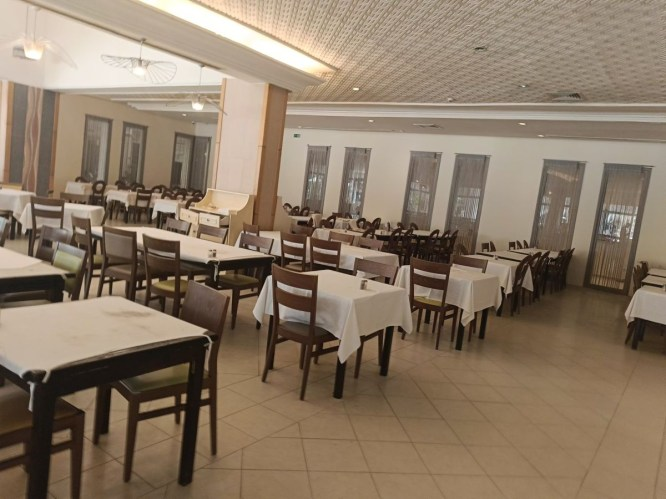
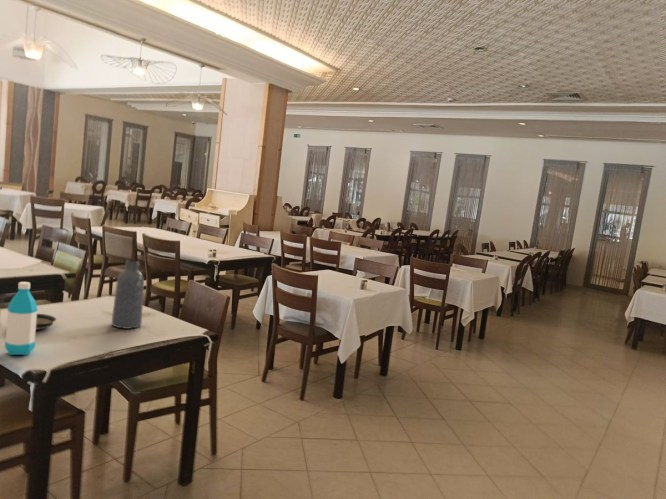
+ vase [111,259,145,330]
+ water bottle [4,281,39,356]
+ saucer [36,313,57,331]
